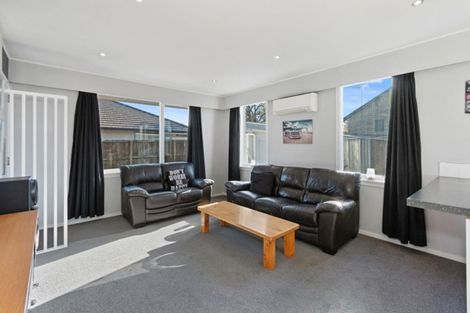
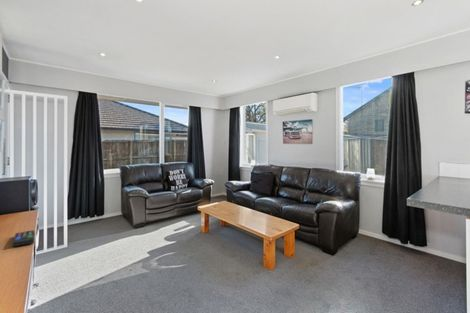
+ remote control [12,229,36,248]
